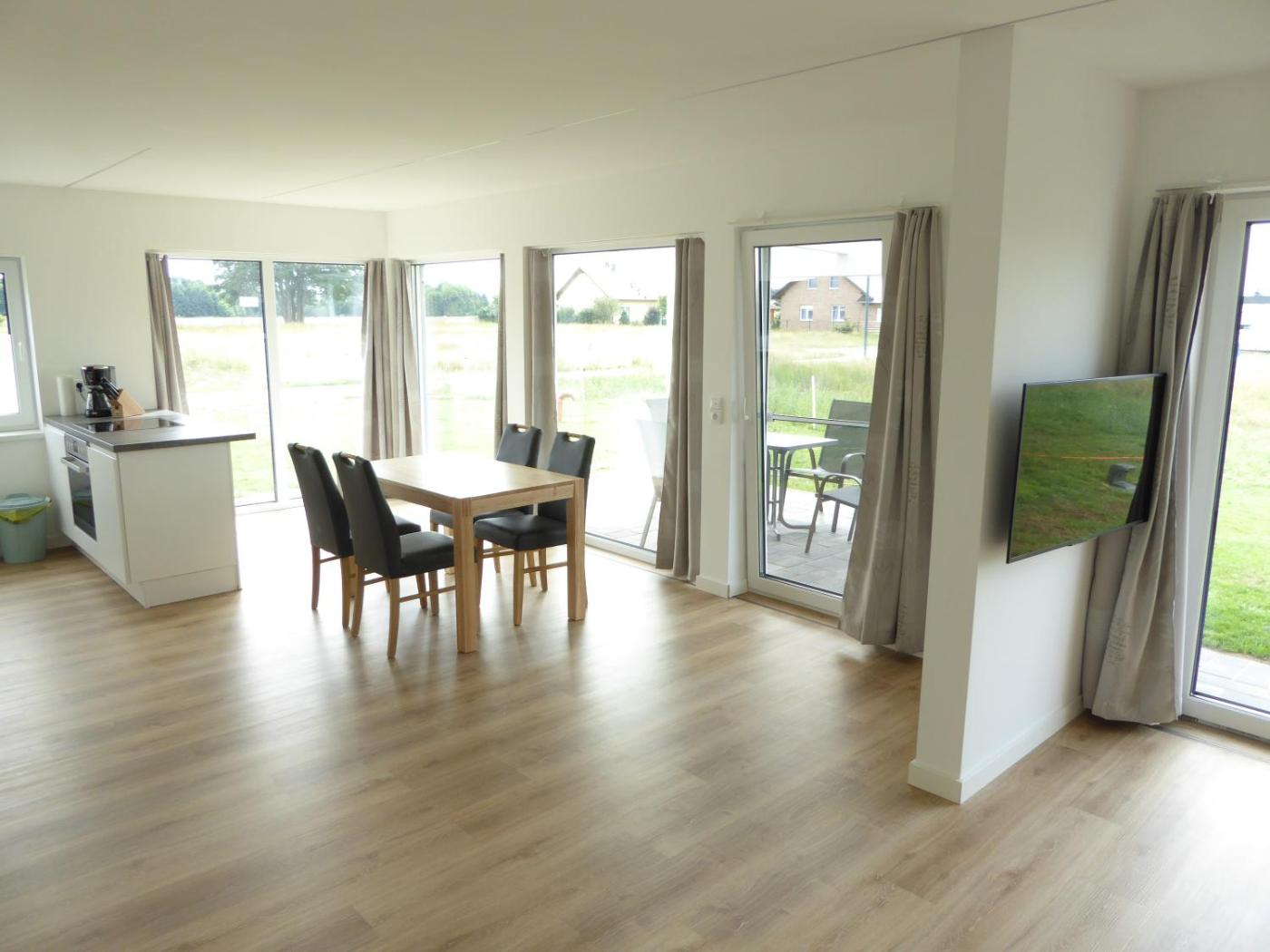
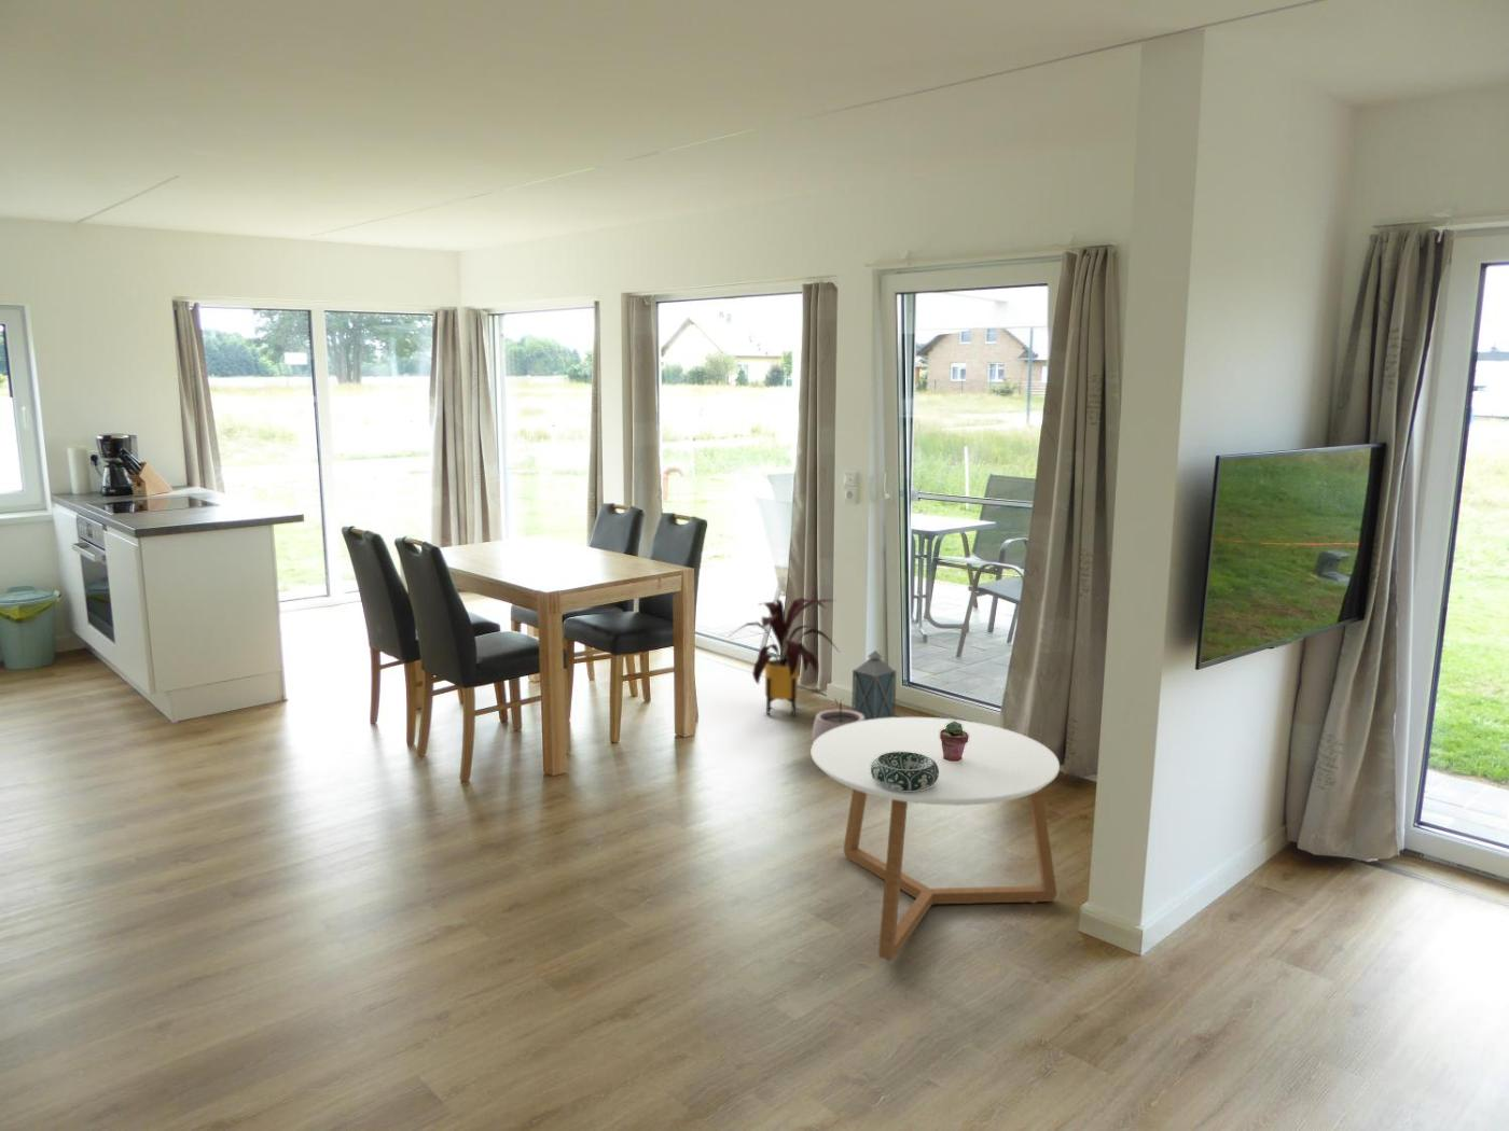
+ house plant [726,596,841,716]
+ coffee table [810,716,1061,962]
+ plant pot [810,697,865,744]
+ potted succulent [940,721,970,762]
+ lantern [851,650,898,721]
+ decorative bowl [870,752,940,790]
